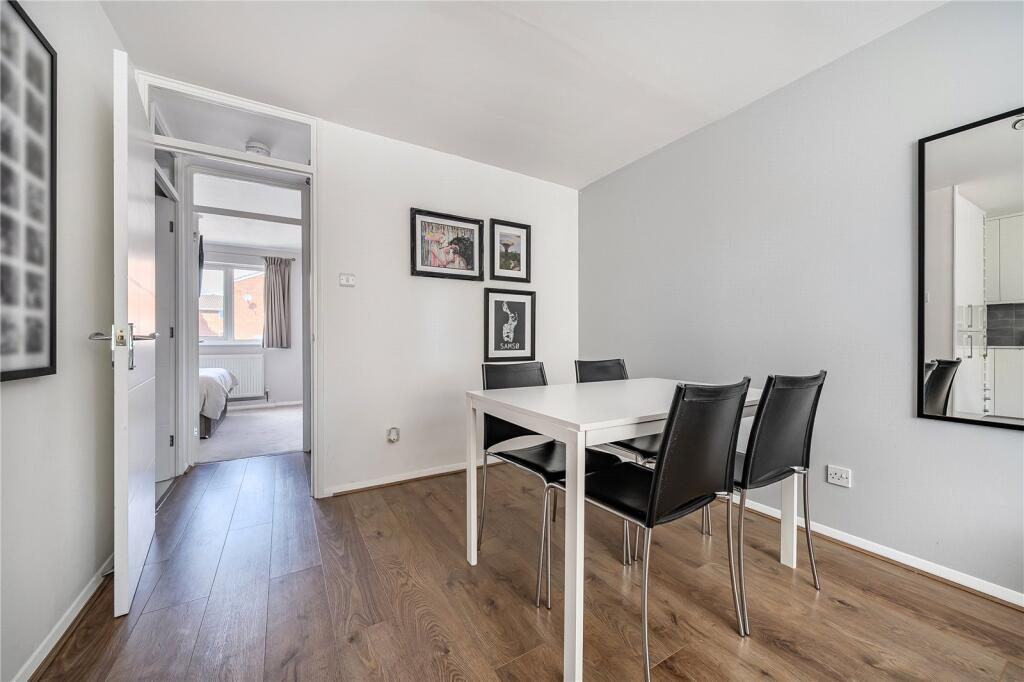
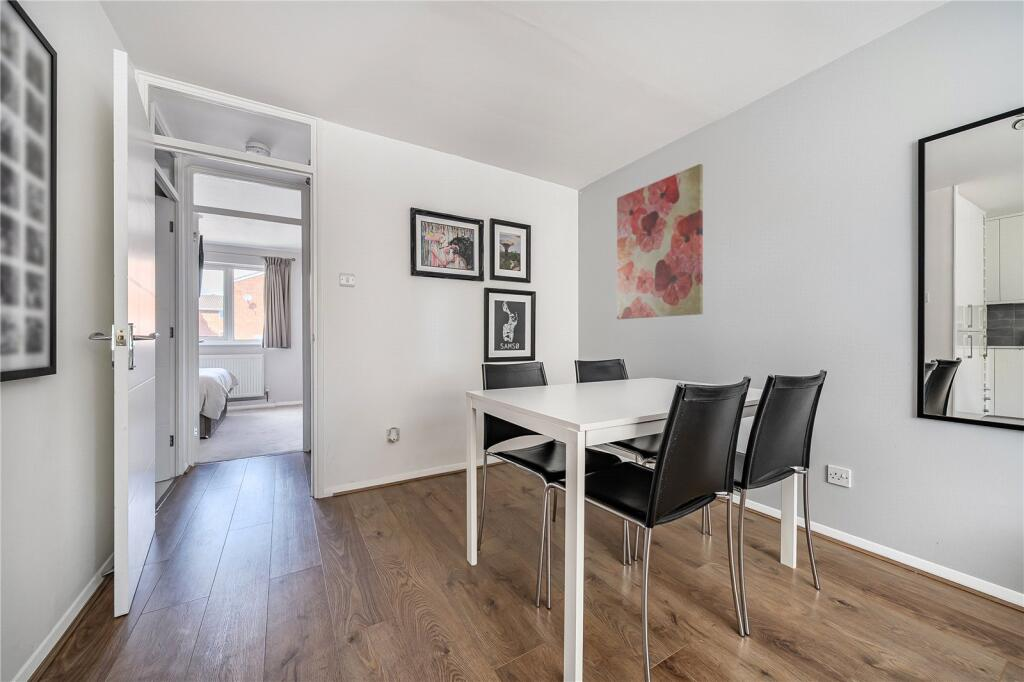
+ wall art [616,163,704,320]
